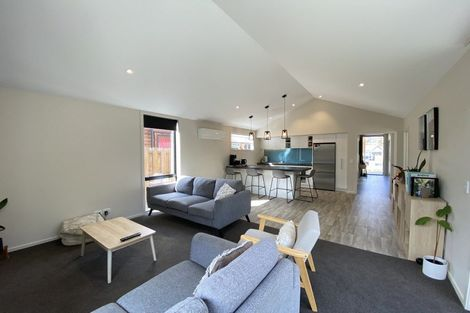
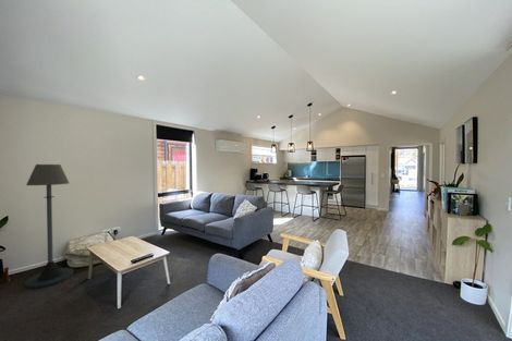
+ floor lamp [24,163,75,289]
